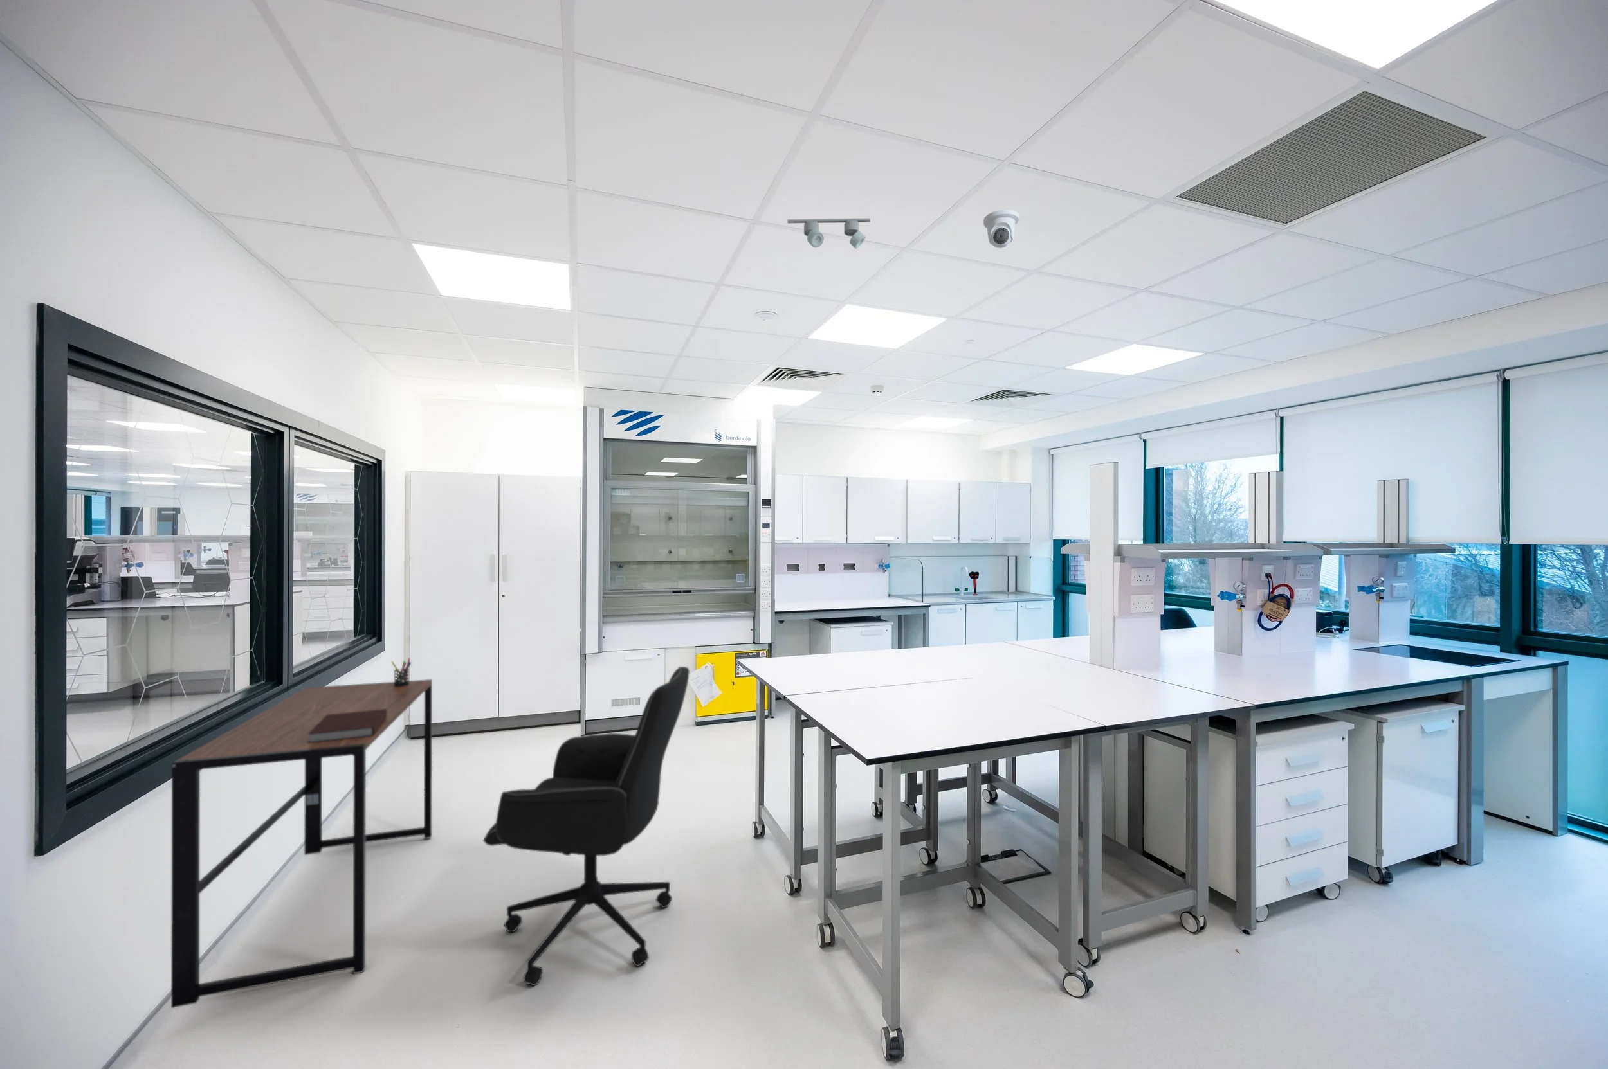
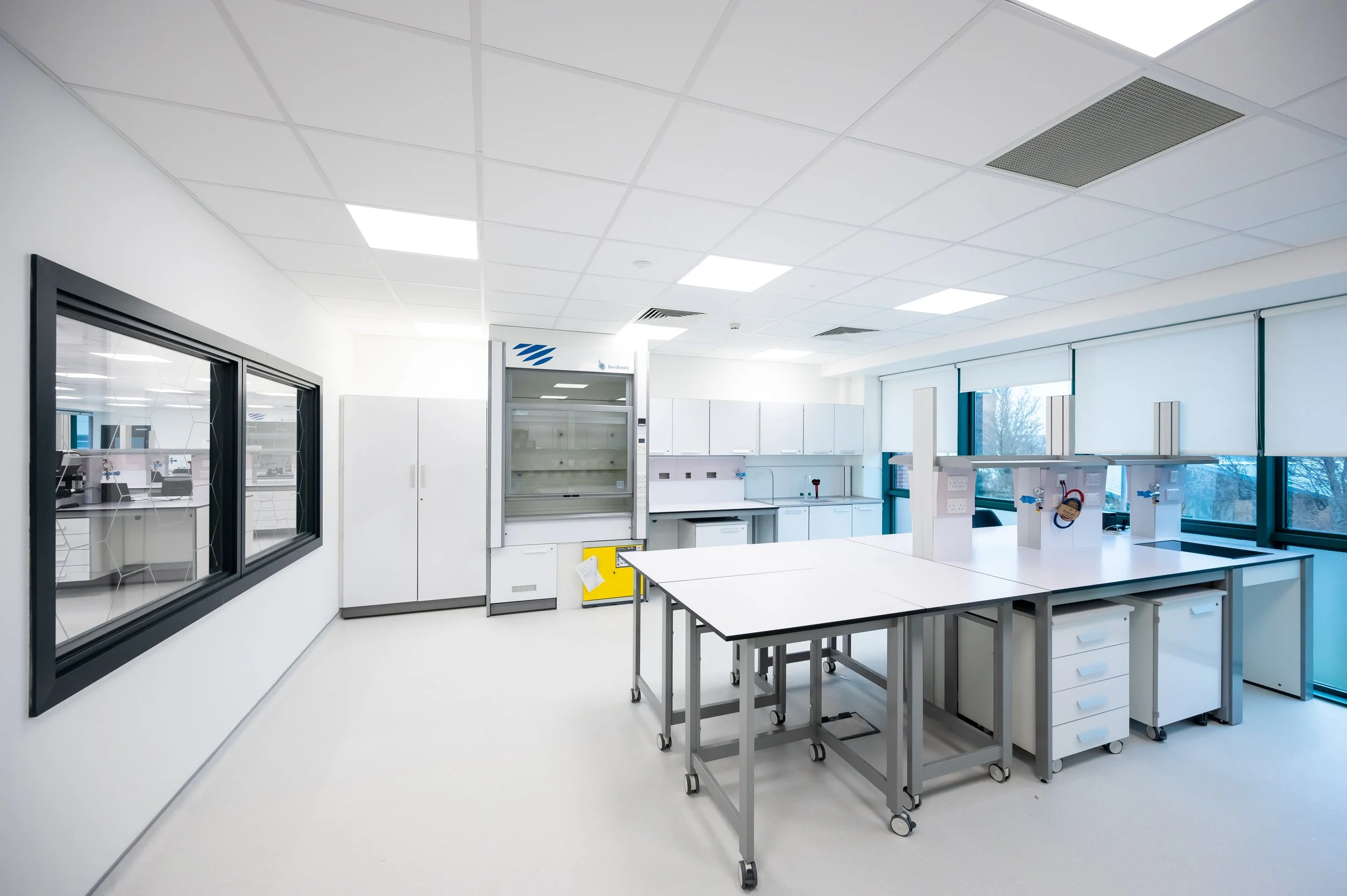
- pen holder [390,657,412,686]
- notebook [308,709,387,743]
- track lighting [787,218,871,249]
- security camera [982,209,1021,249]
- office chair [482,666,690,985]
- desk [171,679,433,1008]
